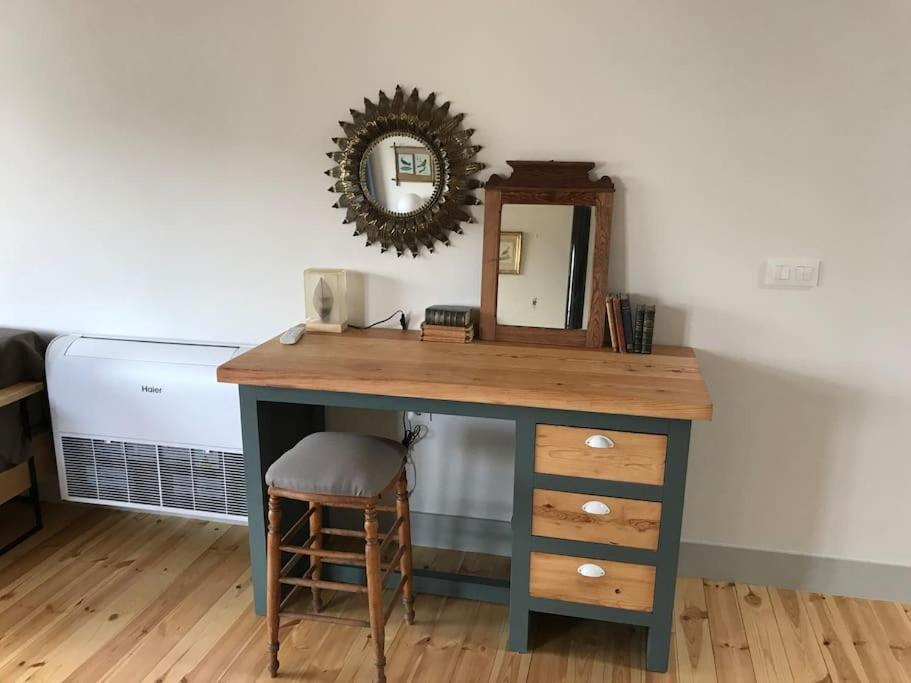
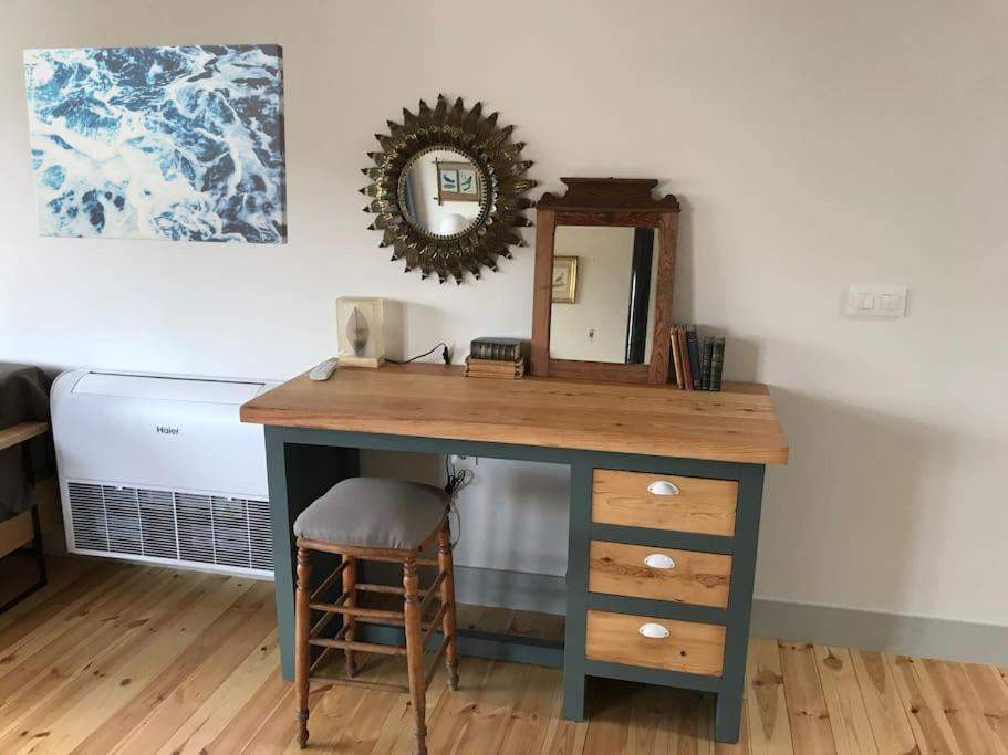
+ wall art [22,43,289,245]
